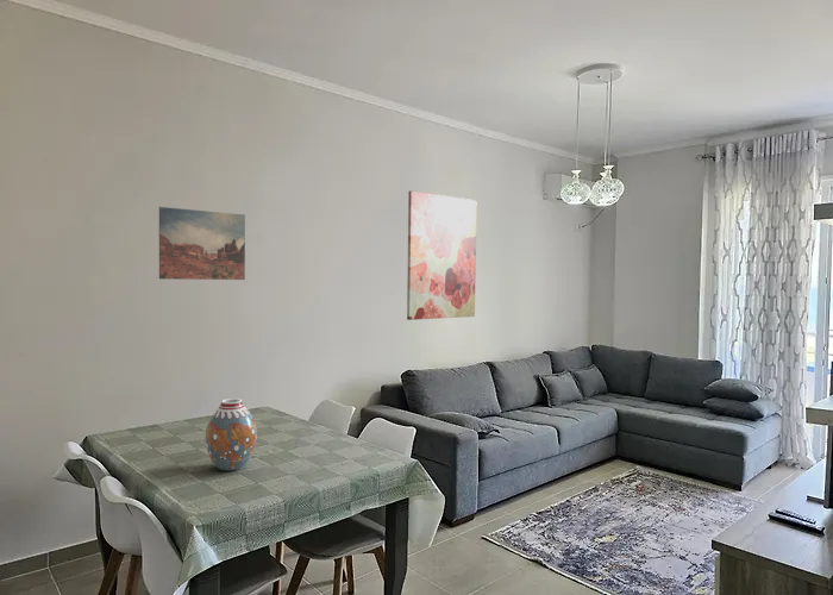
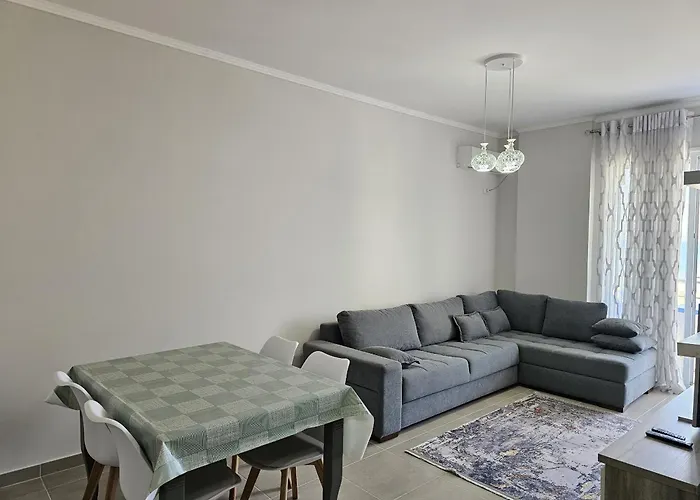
- vase [203,397,258,472]
- wall art [158,206,246,281]
- wall art [406,189,478,321]
